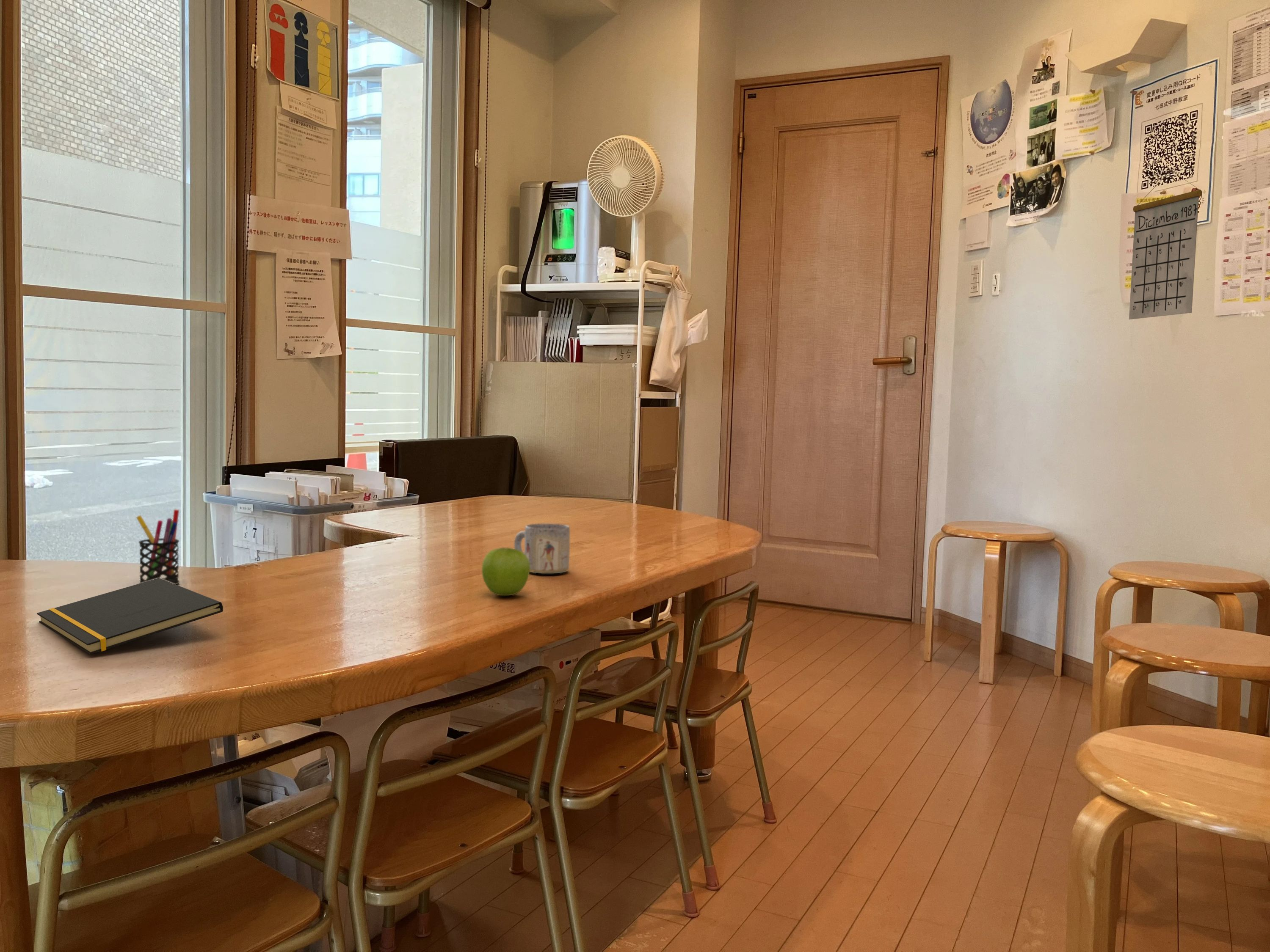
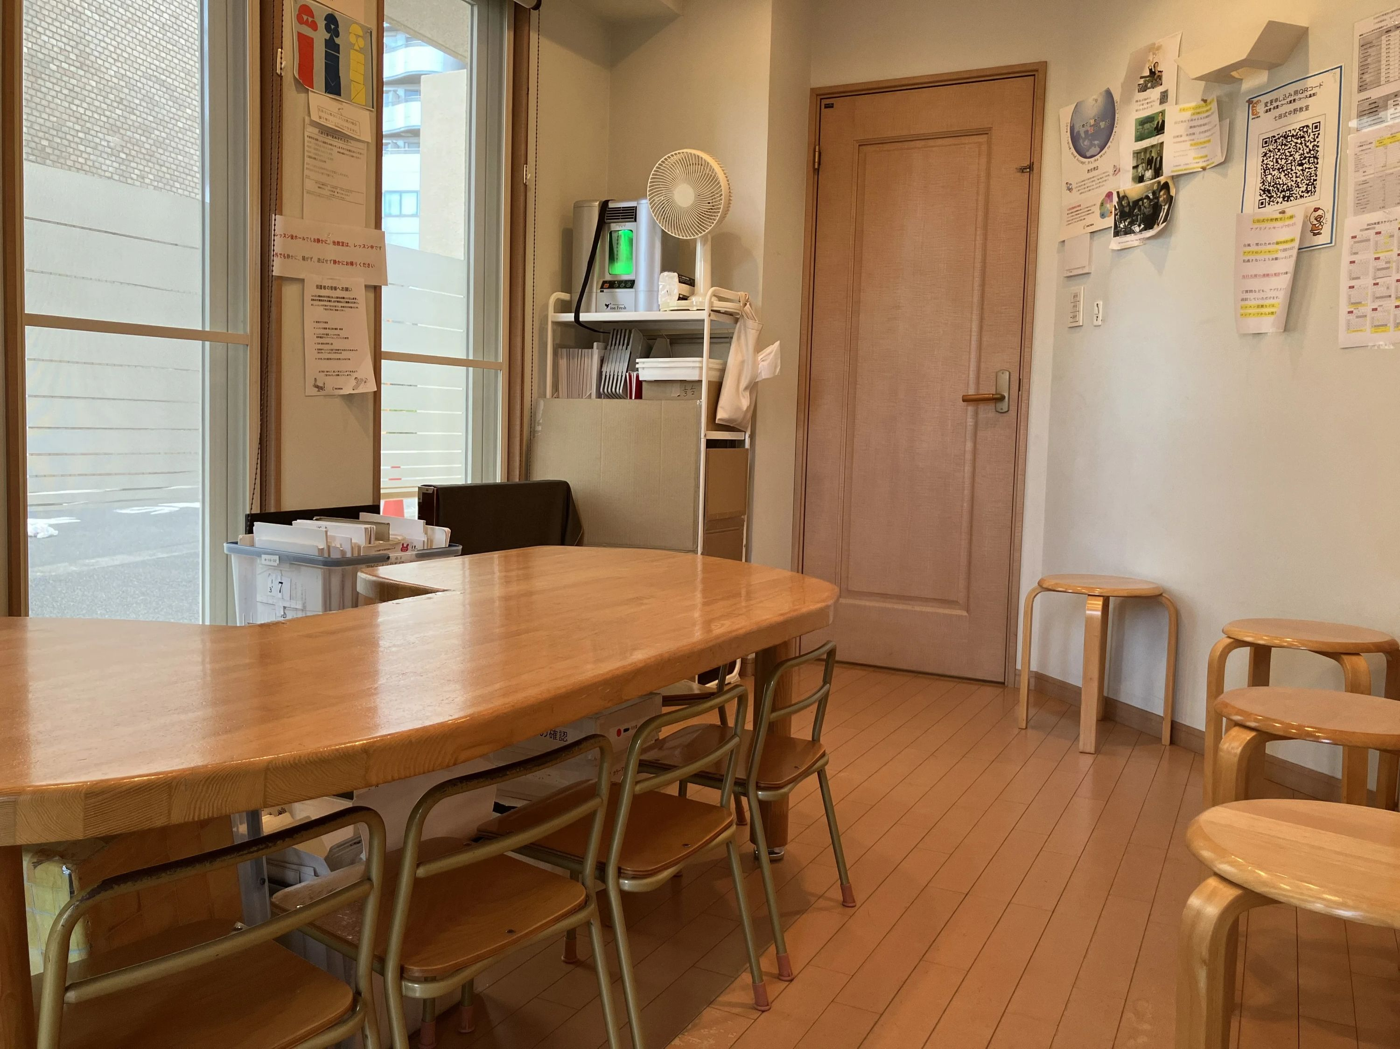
- fruit [481,547,530,596]
- calendar [1129,170,1203,320]
- mug [514,523,570,574]
- pen holder [136,509,180,585]
- notepad [36,578,224,655]
